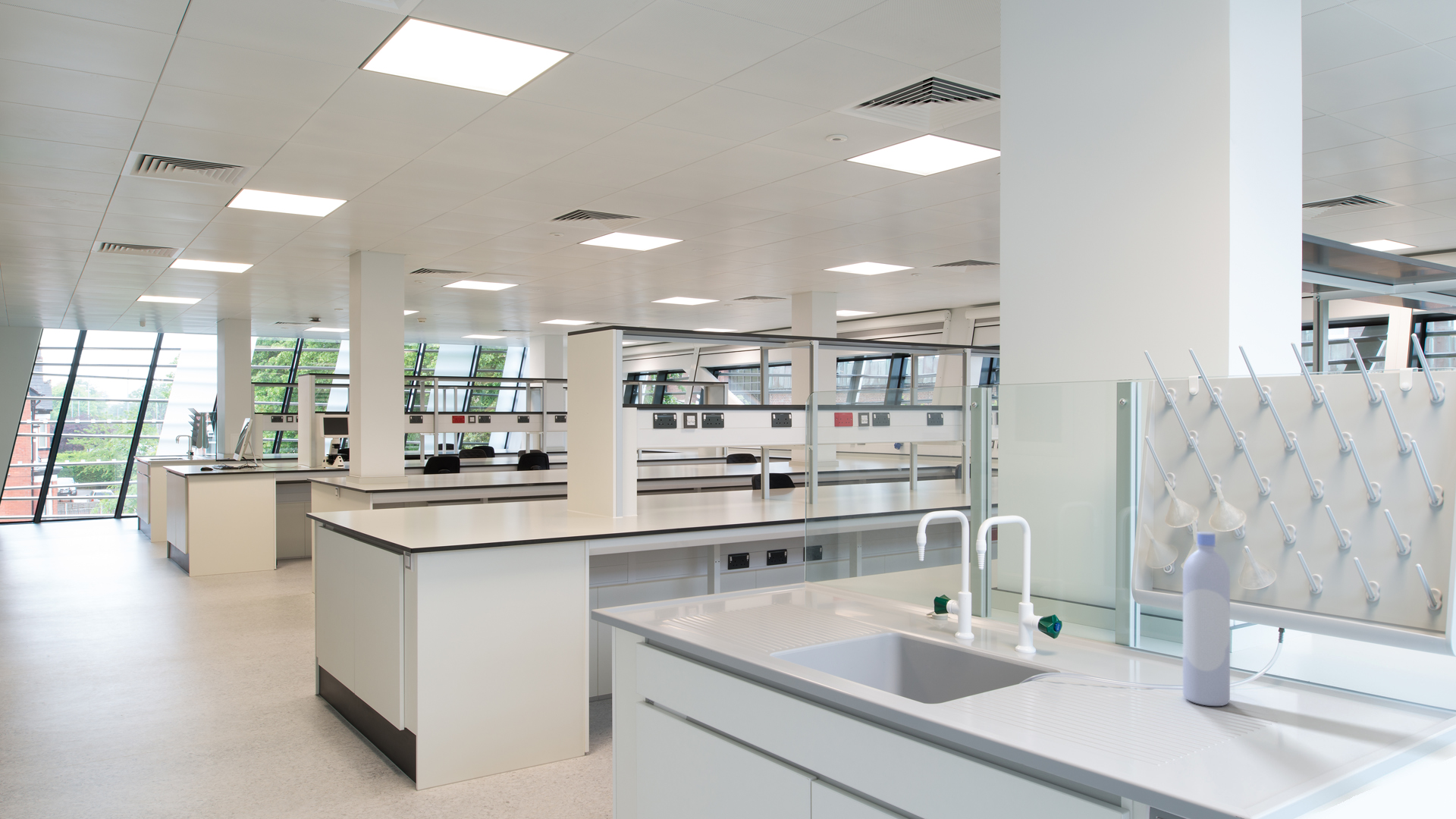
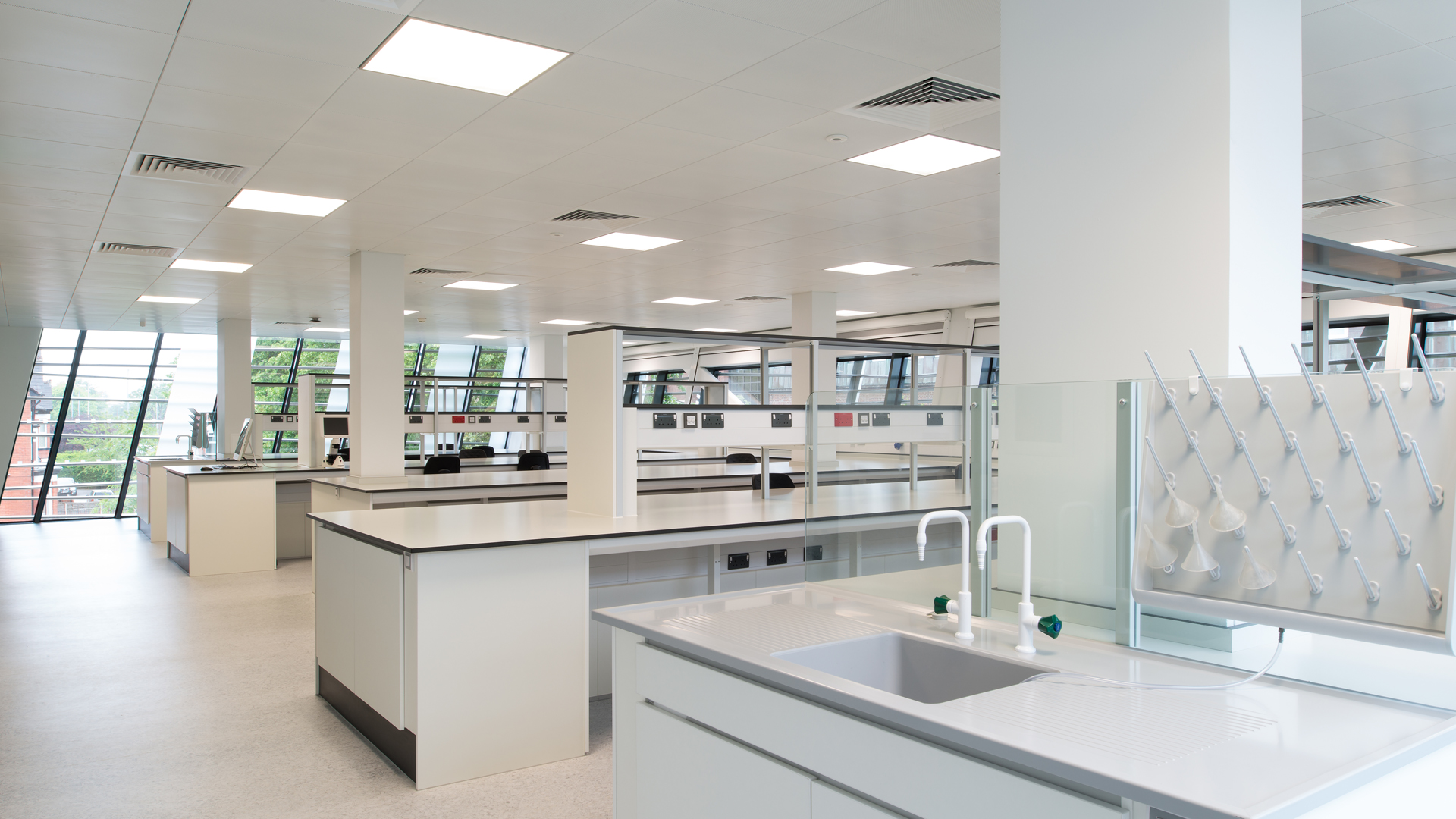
- bottle [1182,531,1231,707]
